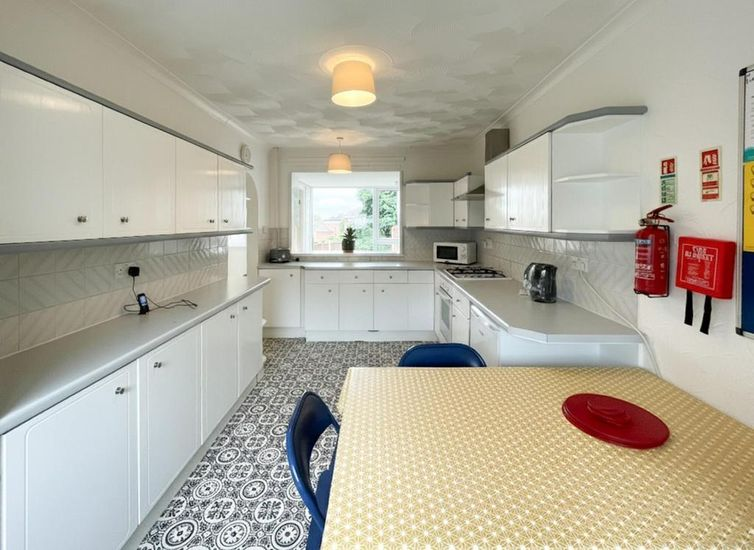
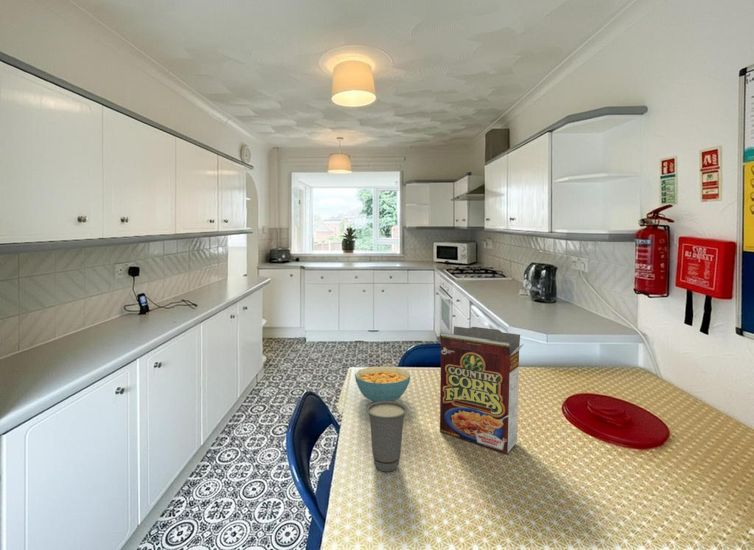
+ cereal box [435,325,524,454]
+ cereal bowl [354,365,411,402]
+ cup [365,400,409,472]
